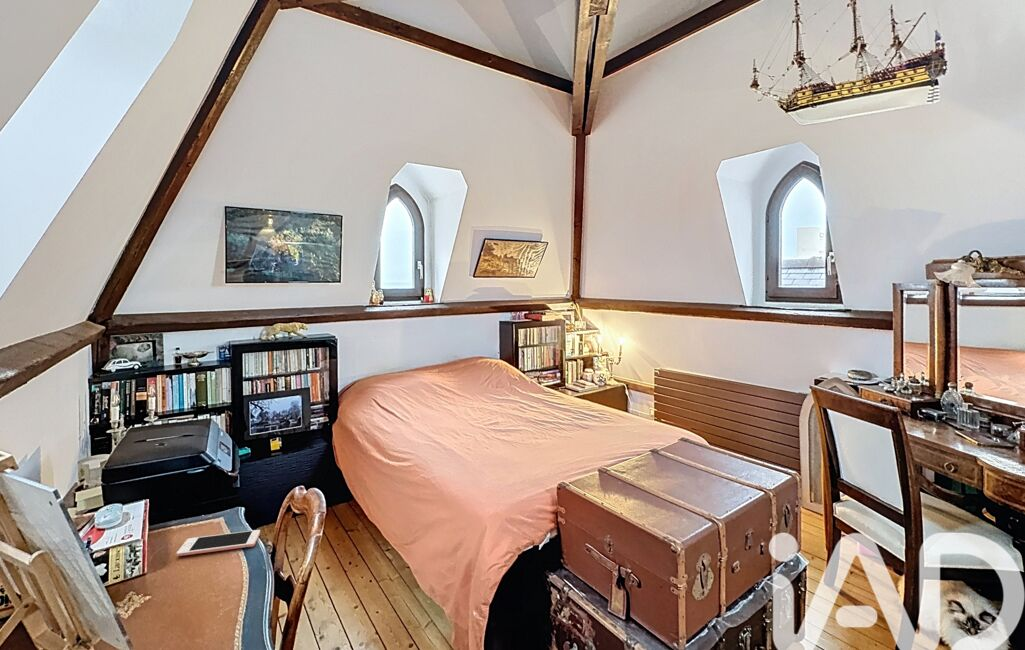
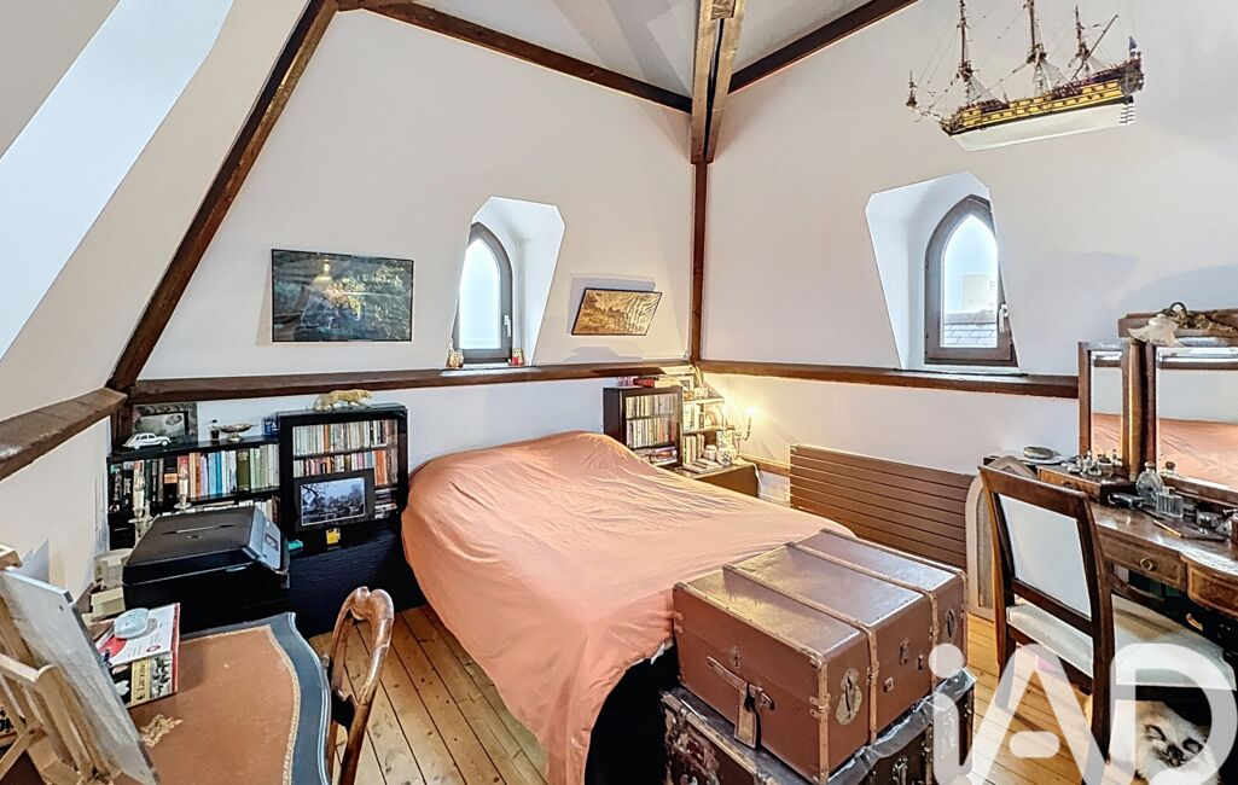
- cell phone [176,529,261,557]
